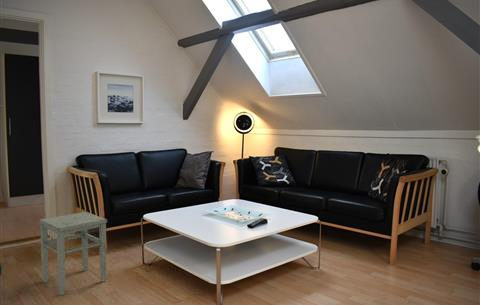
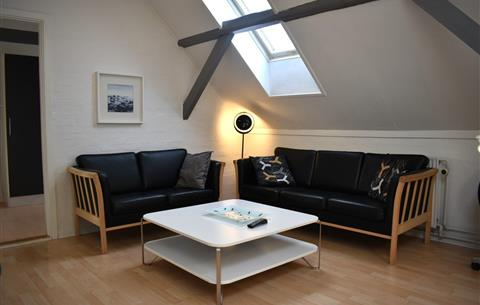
- stool [38,211,108,296]
